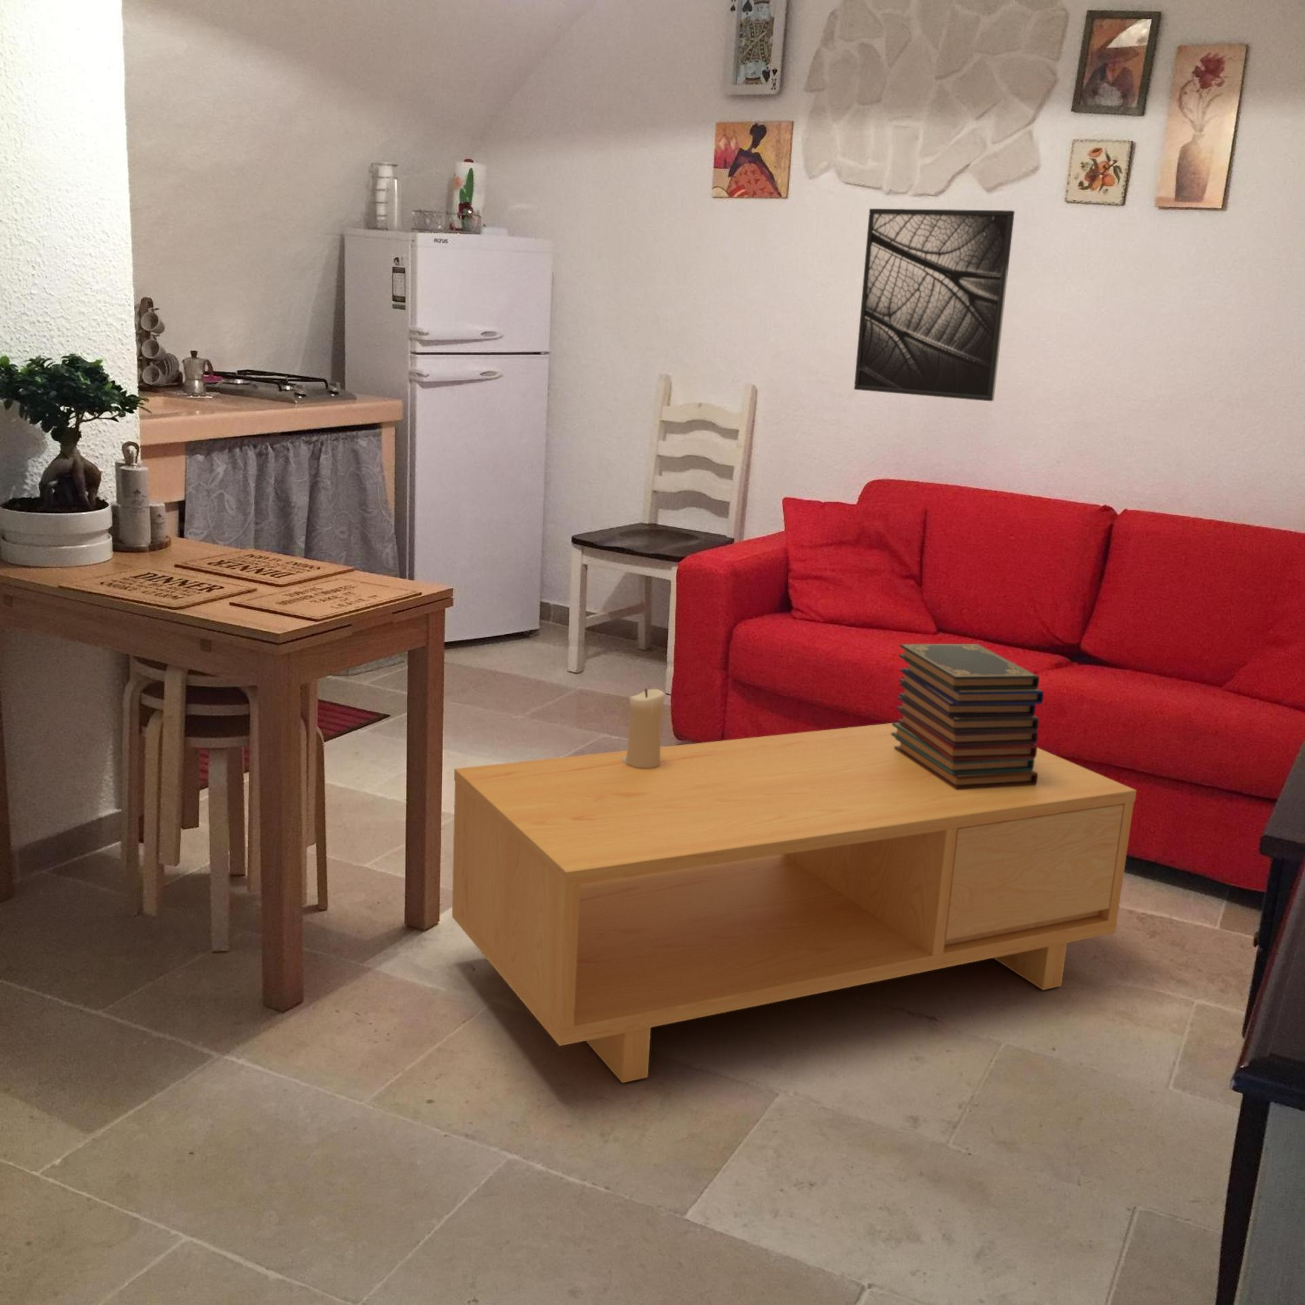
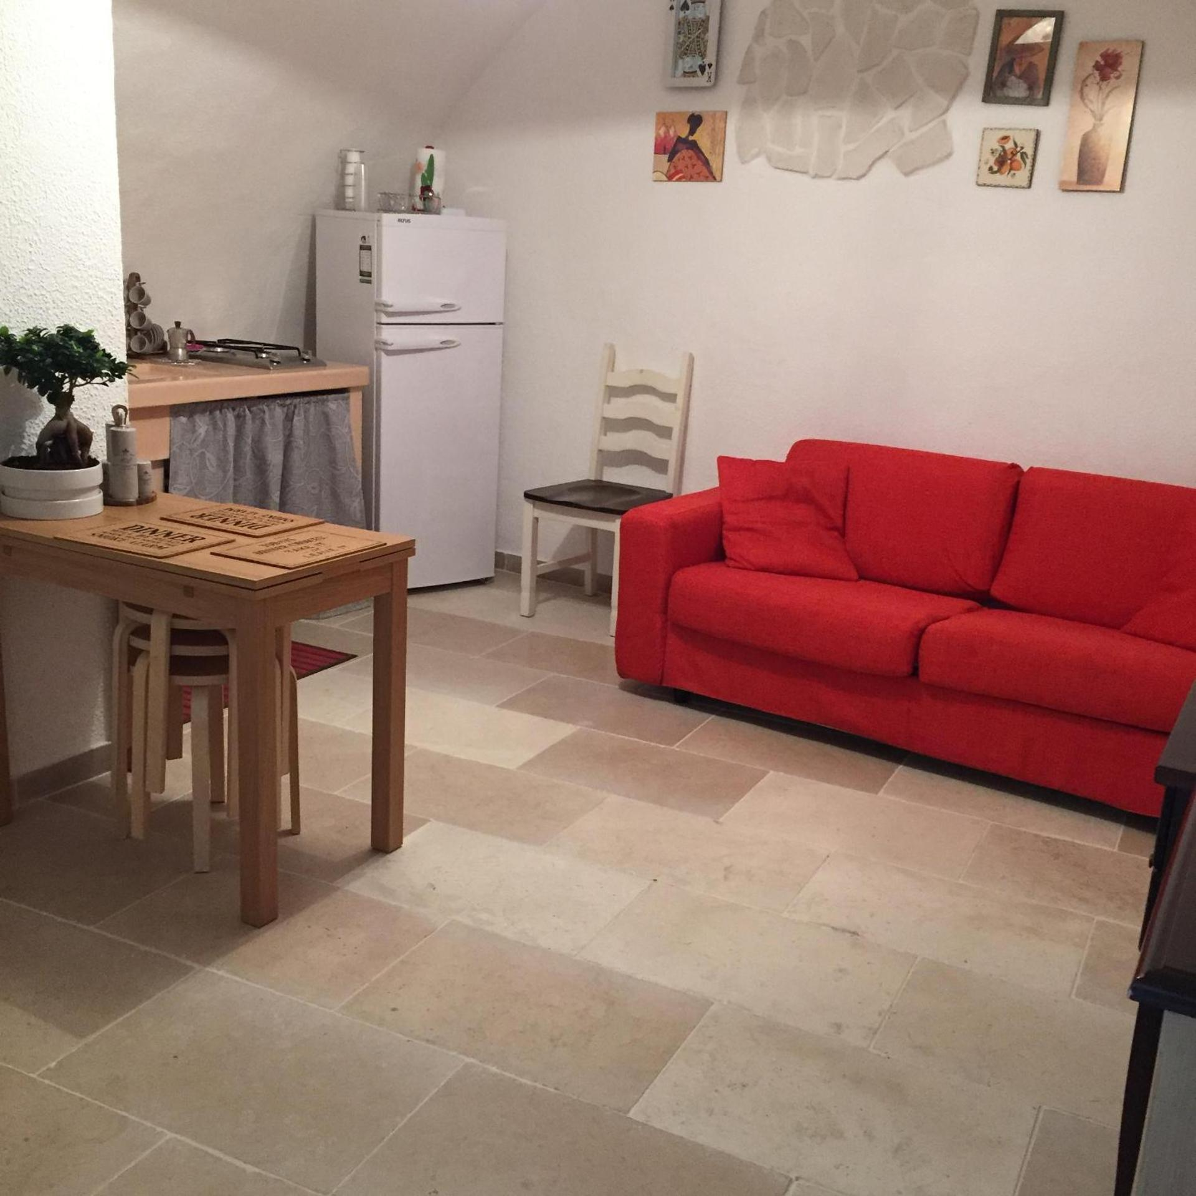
- coffee table [452,723,1138,1084]
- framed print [853,208,1016,403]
- candle [621,688,666,768]
- book stack [892,643,1044,790]
